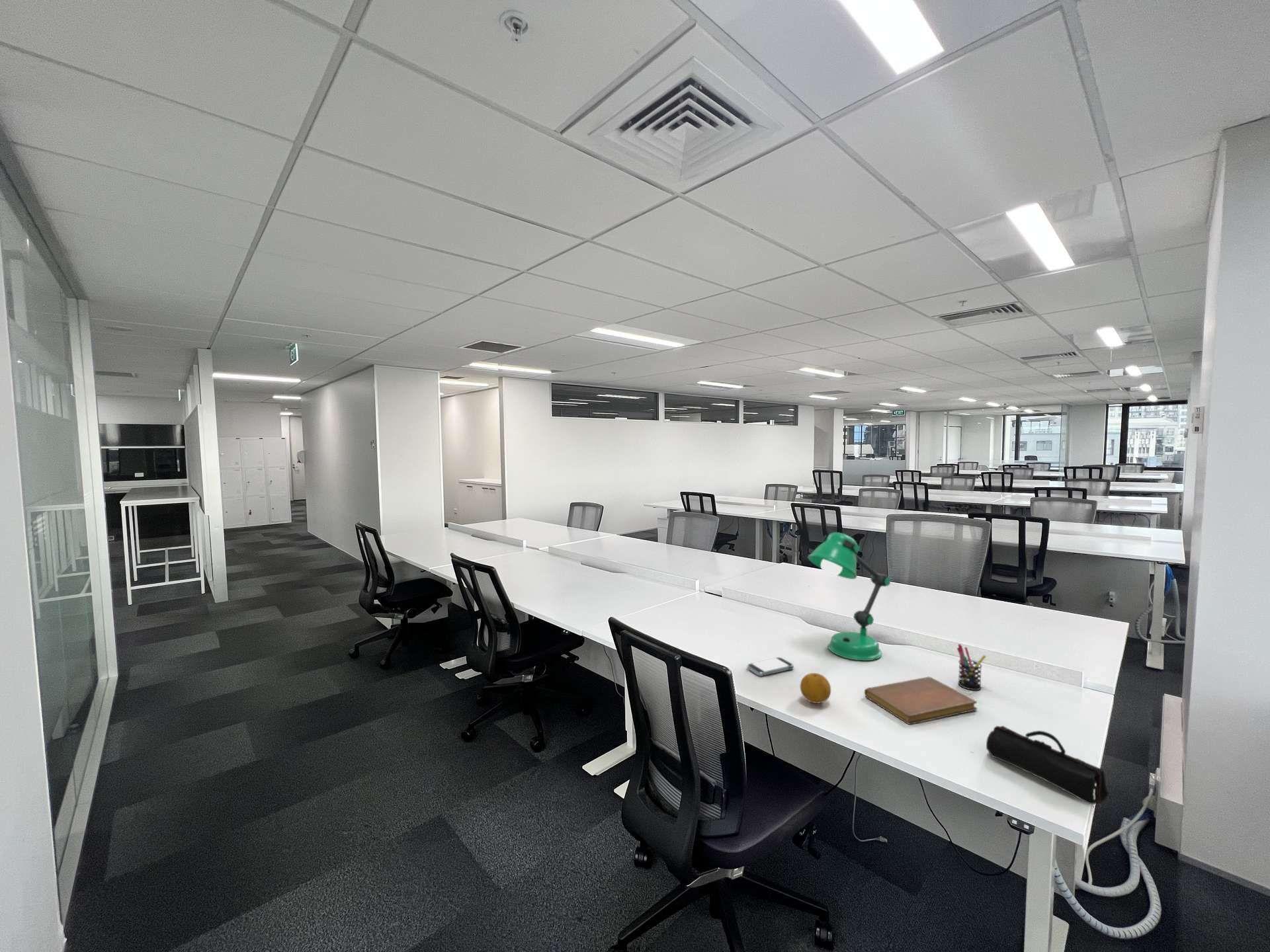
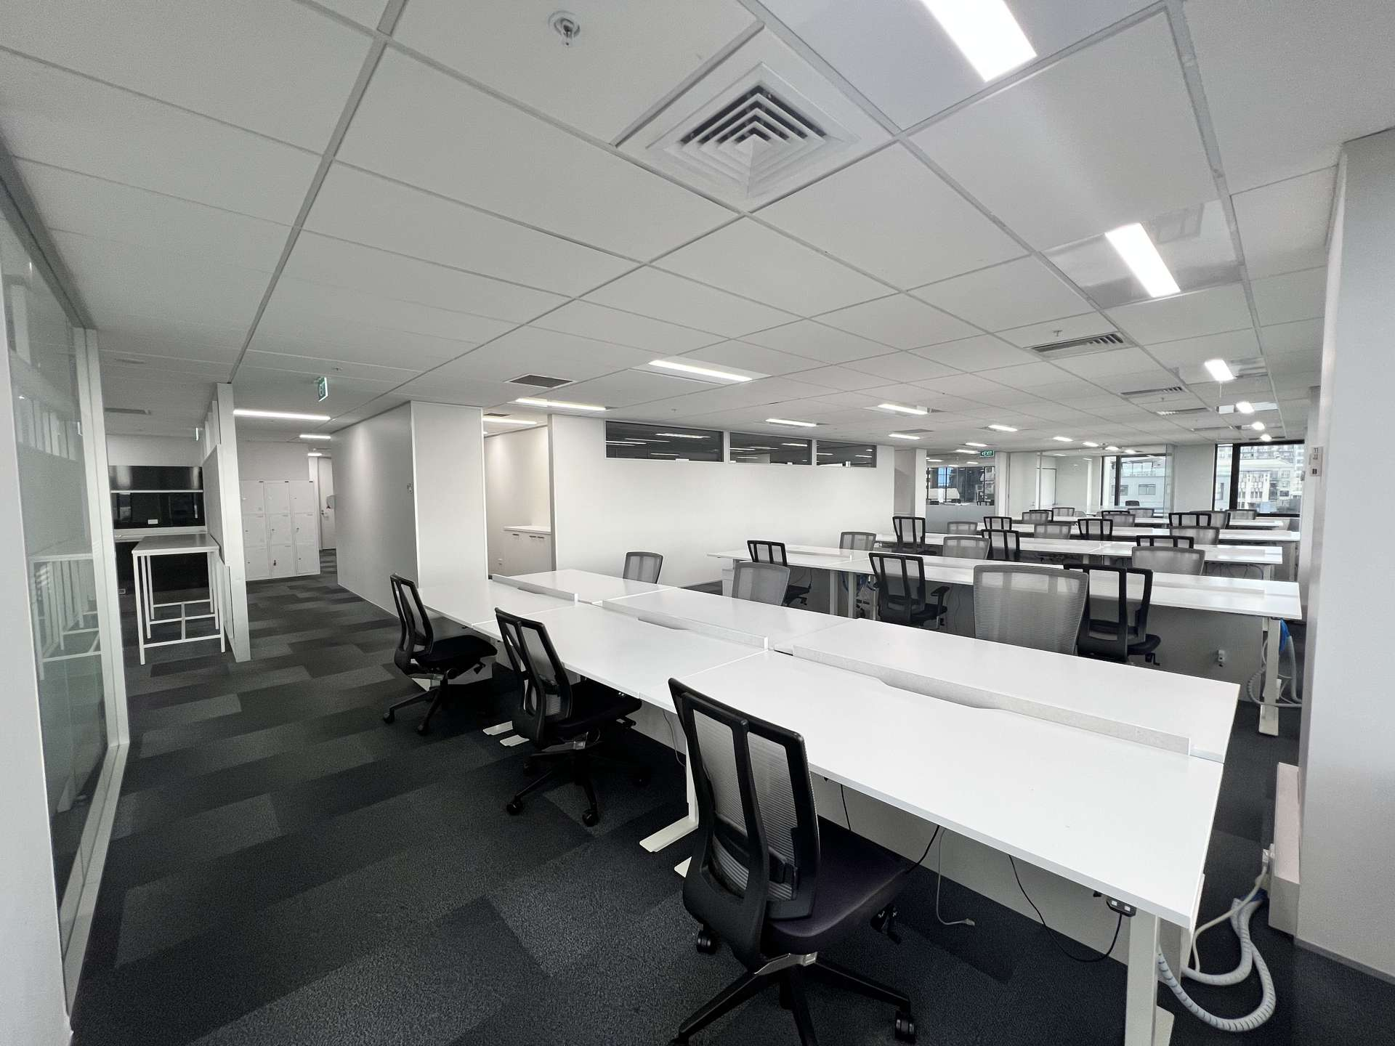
- fruit [800,672,831,704]
- desk lamp [807,532,892,661]
- smartphone [746,656,794,677]
- pencil case [986,725,1109,805]
- notebook [864,676,978,725]
- pen holder [956,643,987,691]
